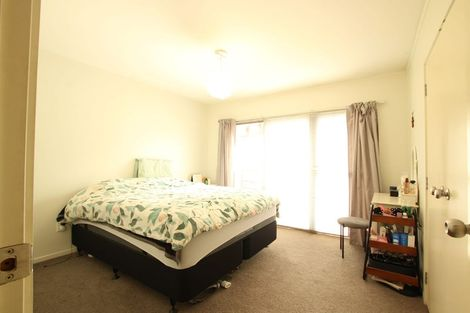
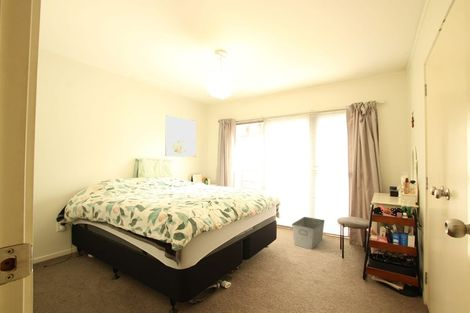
+ storage bin [291,216,326,250]
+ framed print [165,114,197,158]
